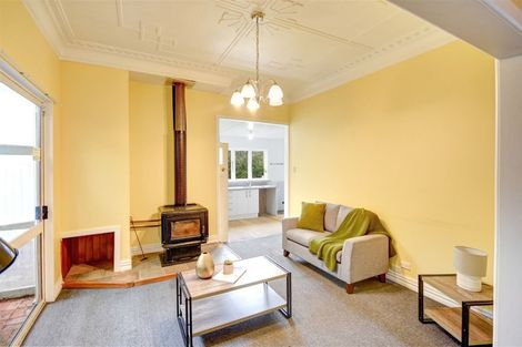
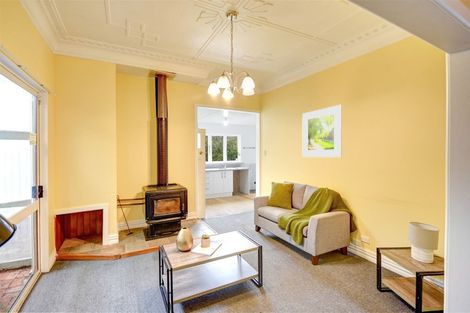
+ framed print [301,104,343,158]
